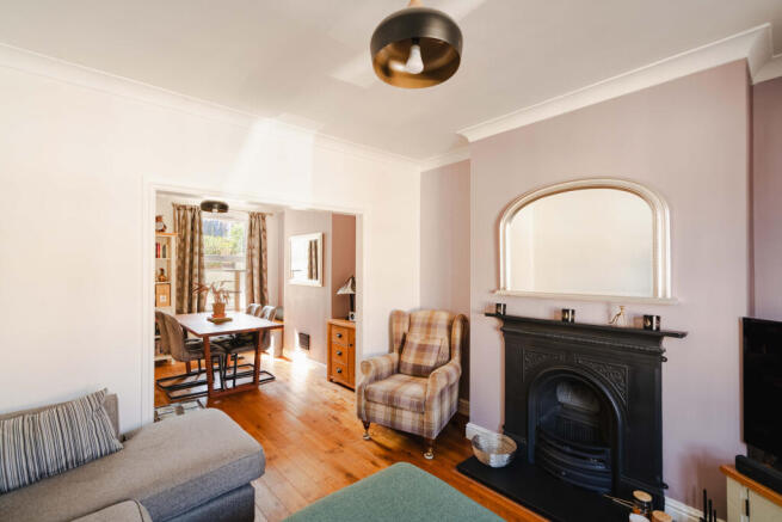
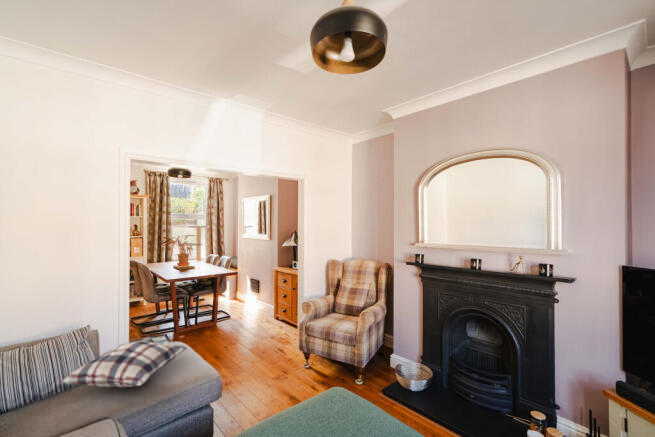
+ cushion [59,340,189,388]
